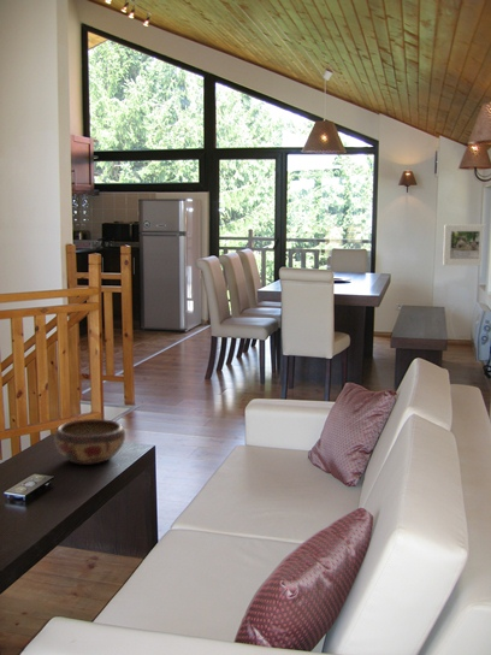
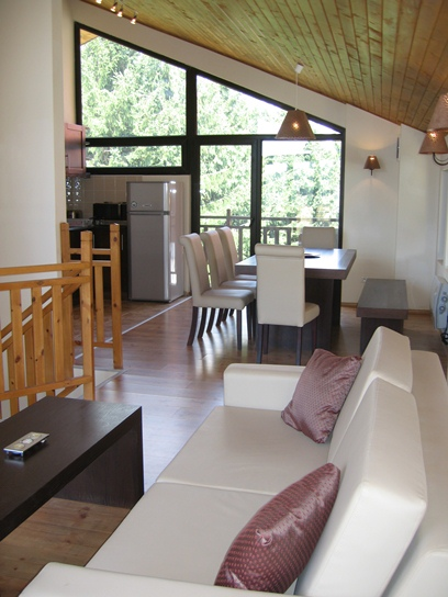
- decorative bowl [53,418,126,466]
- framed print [442,224,485,267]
